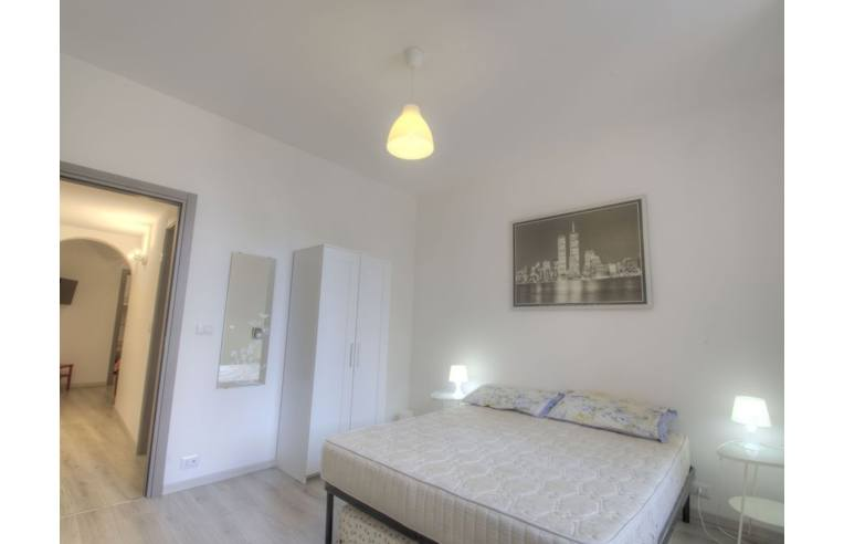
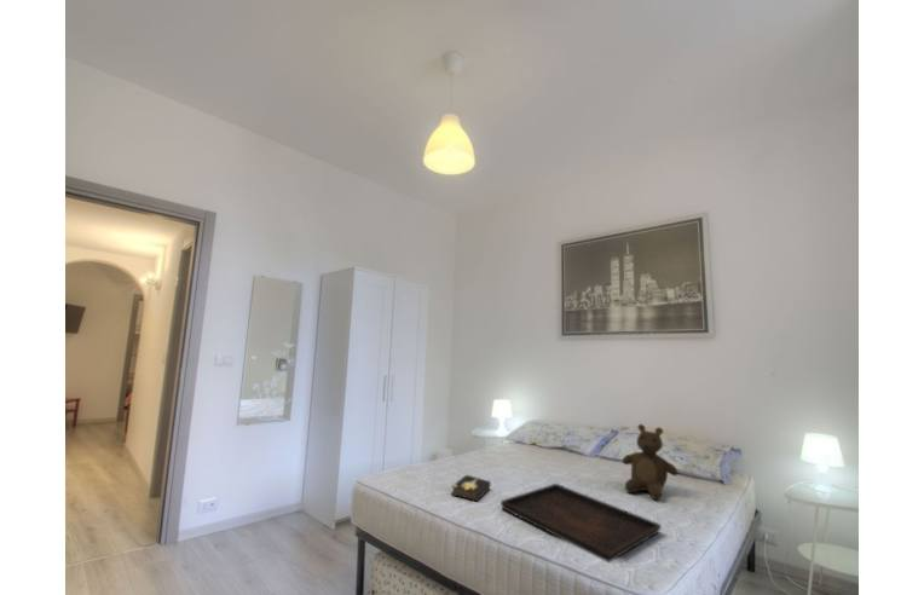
+ serving tray [499,483,663,564]
+ teddy bear [622,423,678,501]
+ hardback book [450,473,492,502]
